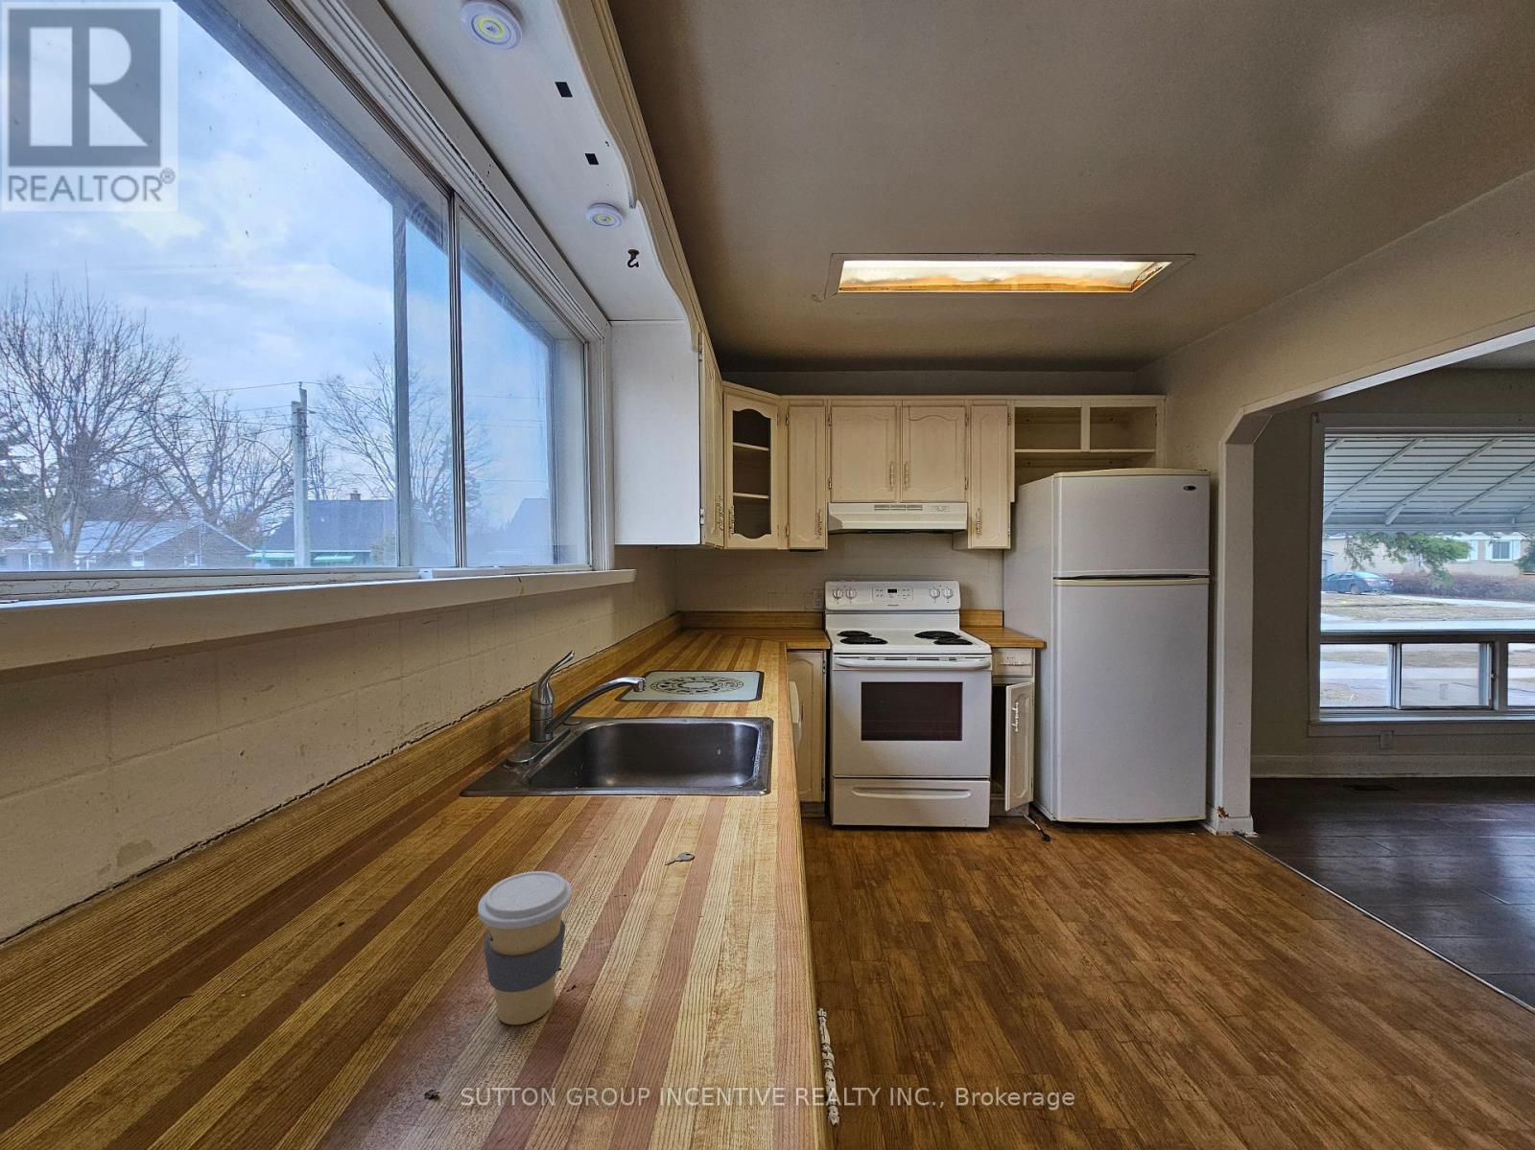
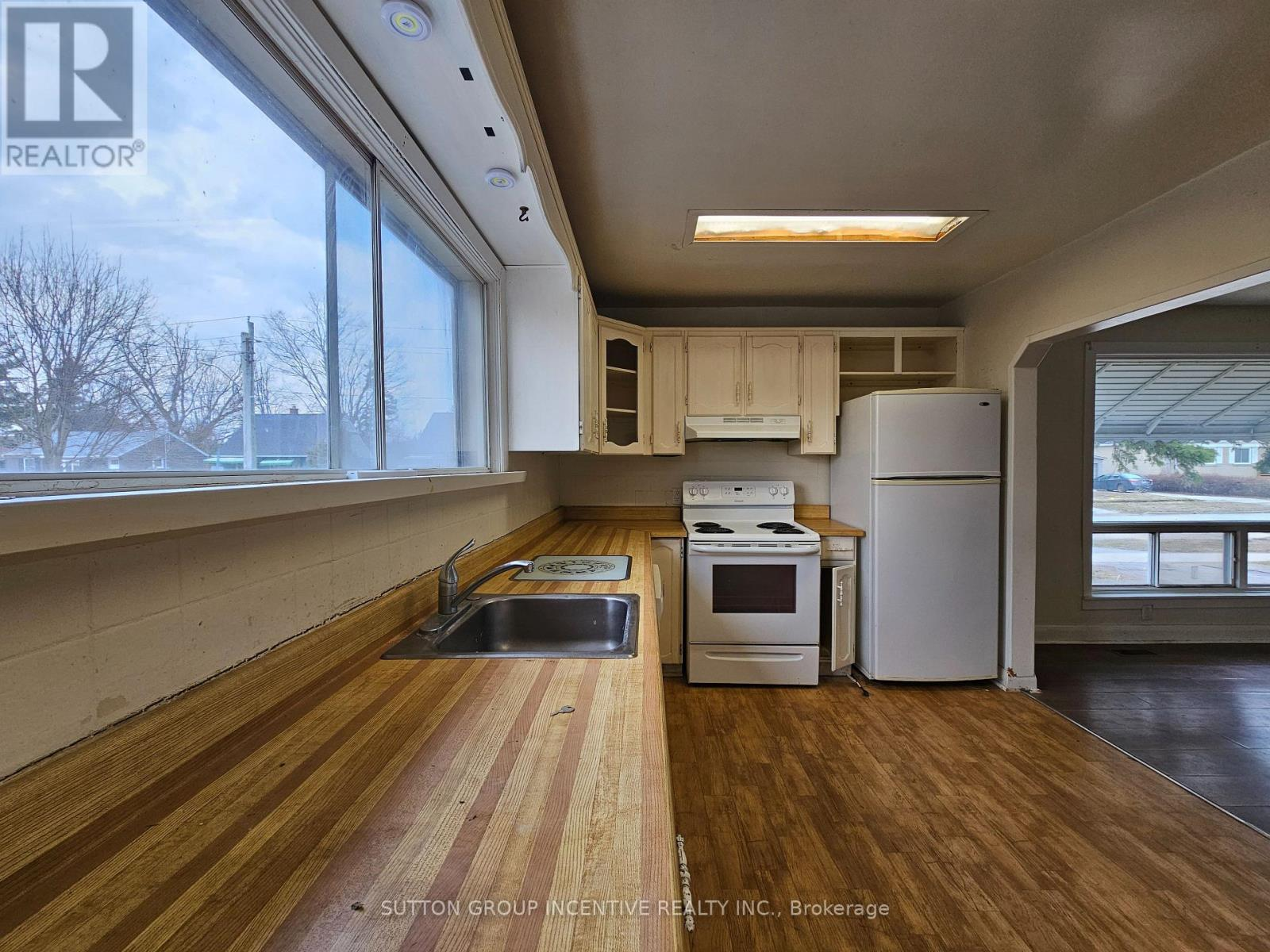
- coffee cup [476,870,573,1026]
